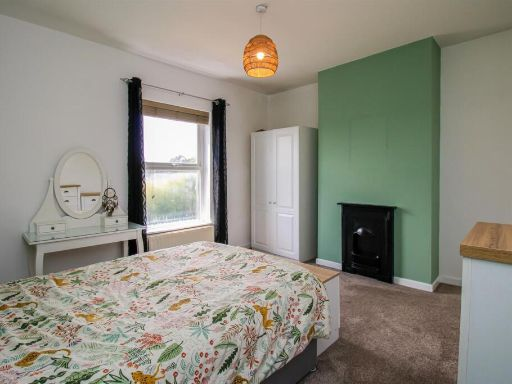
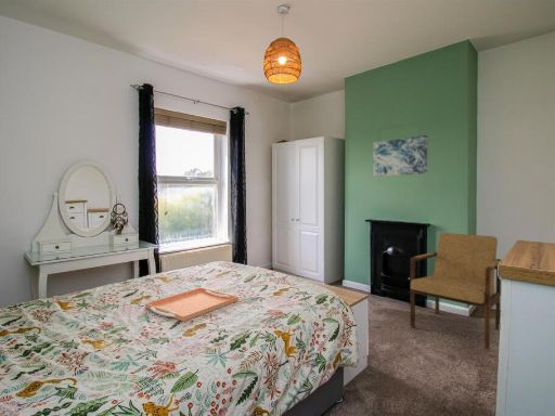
+ wall art [372,134,428,178]
+ armchair [409,232,502,351]
+ serving tray [144,286,240,323]
